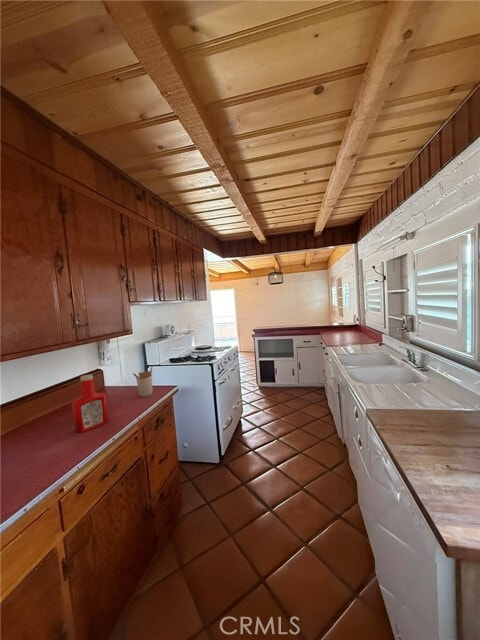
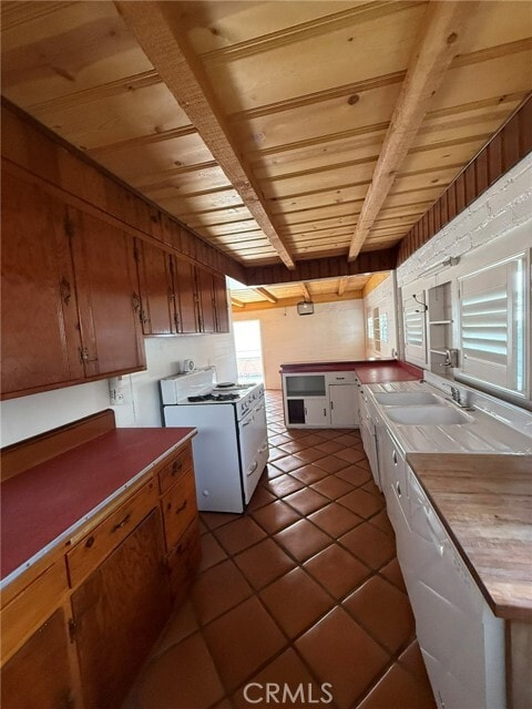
- utensil holder [132,365,154,398]
- soap bottle [71,374,109,434]
